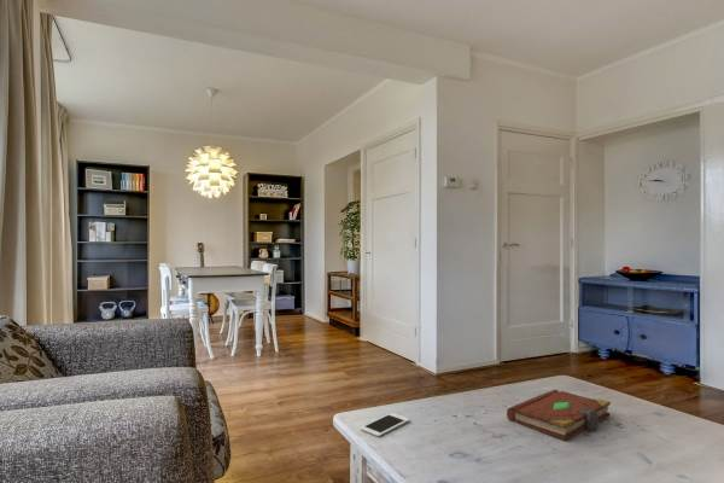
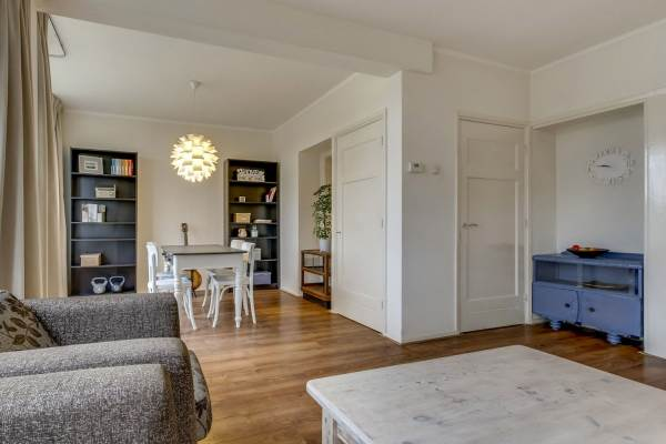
- book [506,389,612,442]
- cell phone [360,412,410,438]
